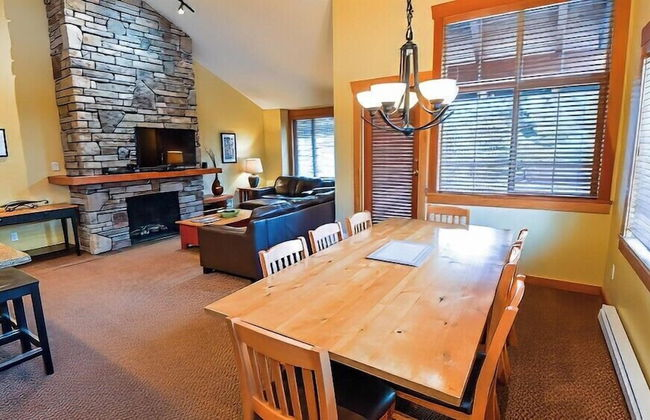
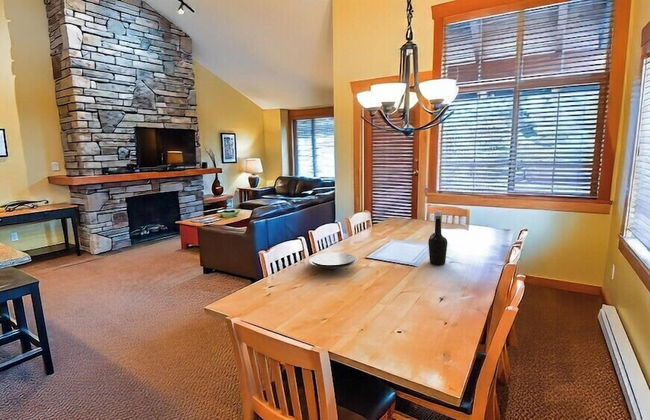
+ bottle [427,210,448,266]
+ plate [308,251,359,269]
